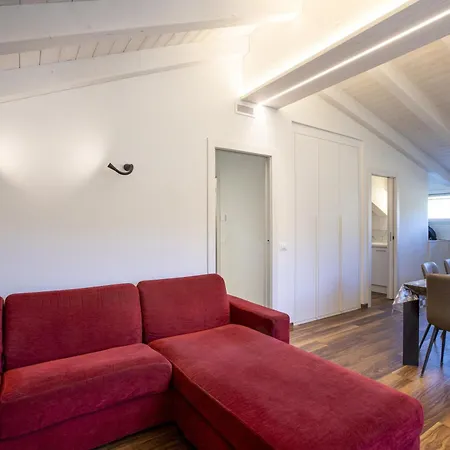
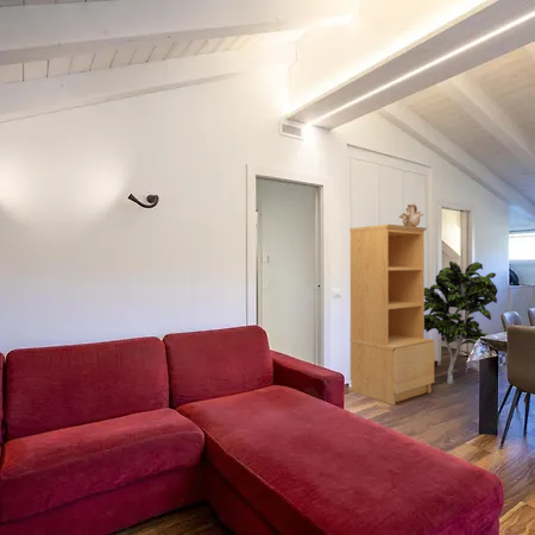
+ bookcase [348,224,435,407]
+ indoor plant [424,260,499,385]
+ ceramic vessel [397,202,426,227]
